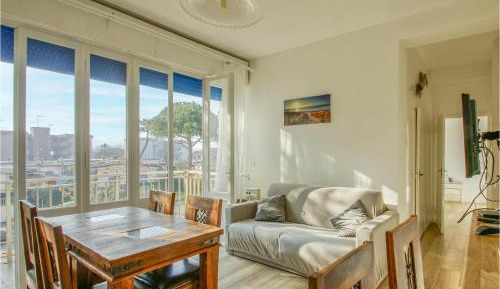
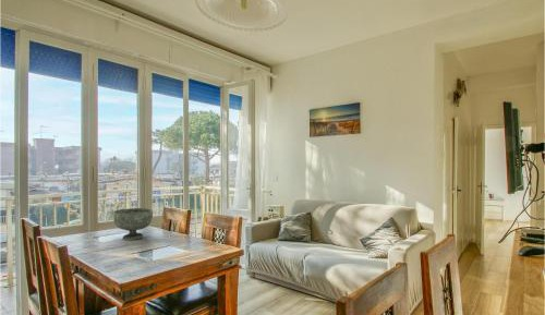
+ decorative bowl [112,207,154,241]
